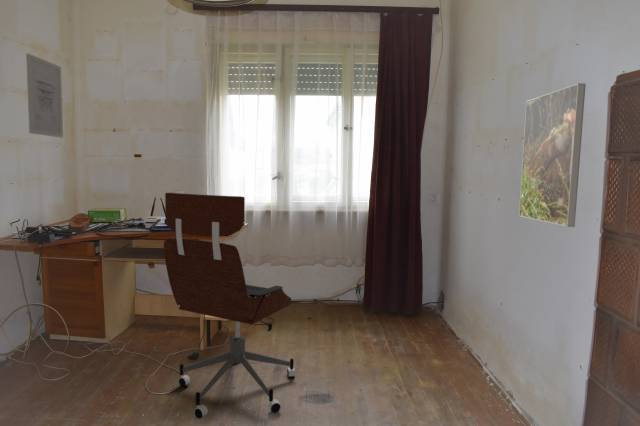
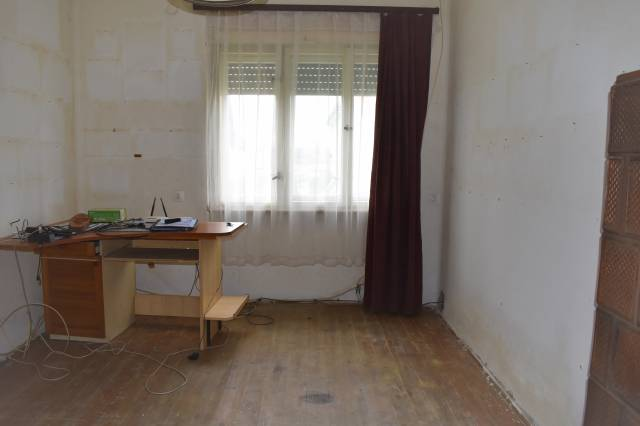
- office chair [163,192,296,419]
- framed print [518,82,587,228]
- wall art [25,52,64,139]
